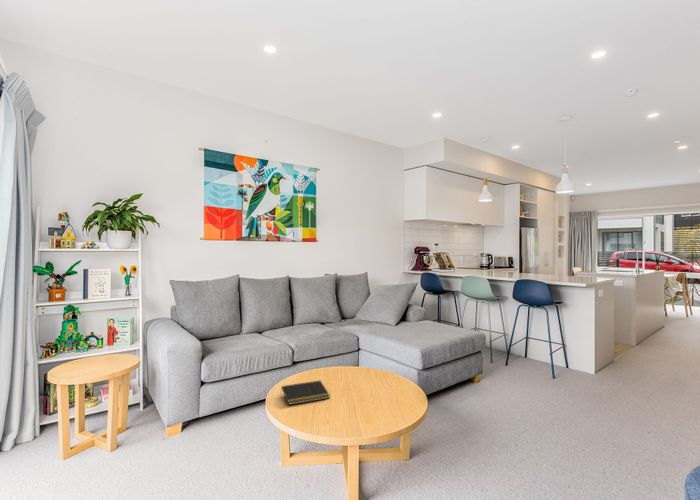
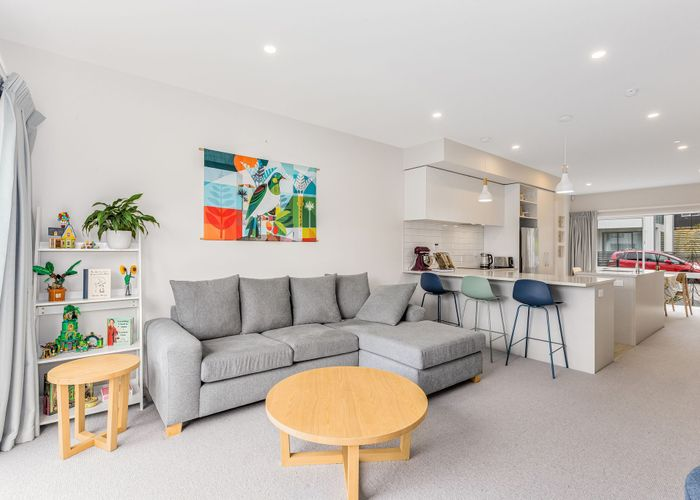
- notepad [279,380,331,406]
